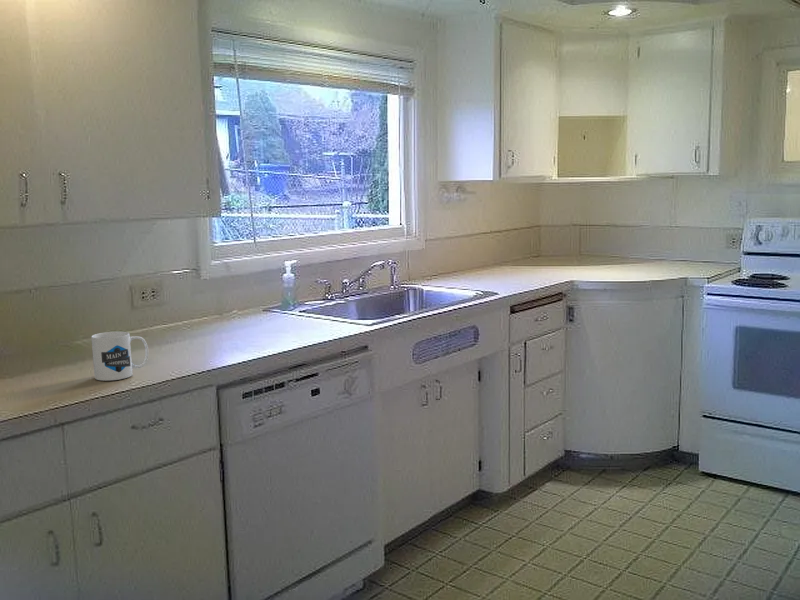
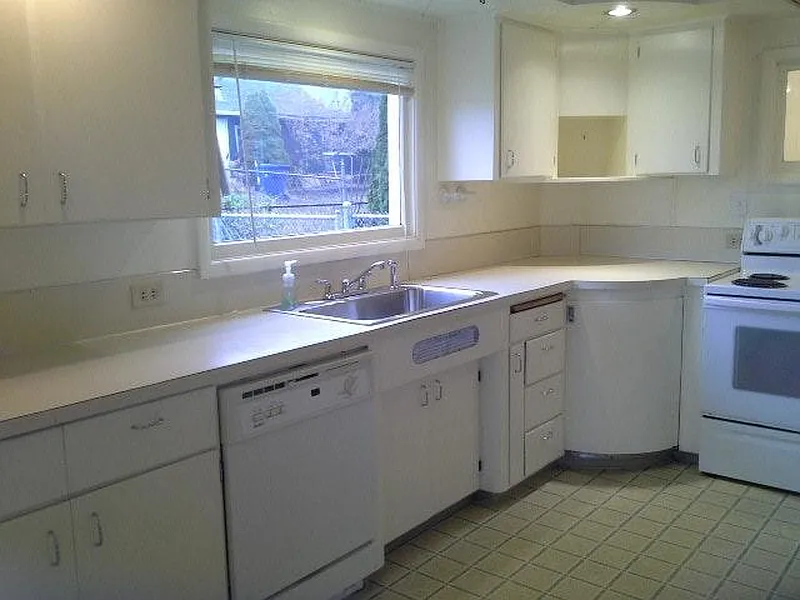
- mug [90,330,149,382]
